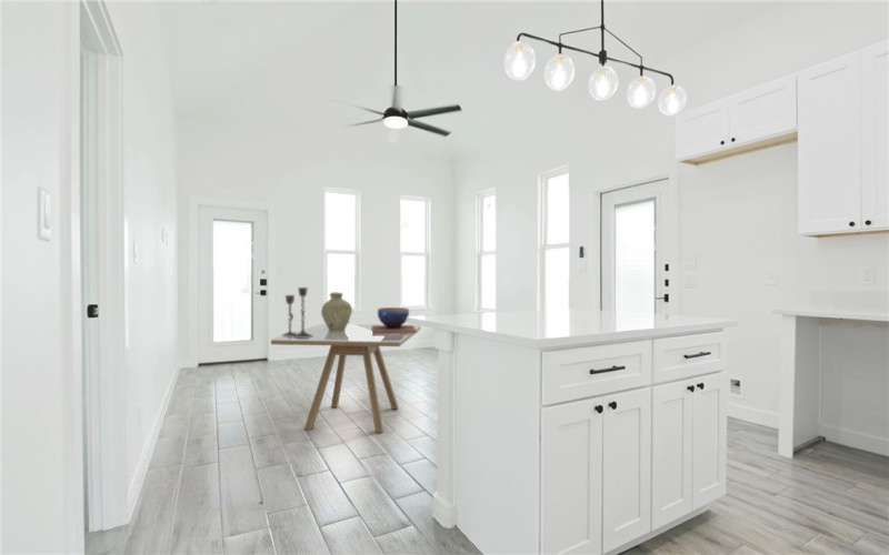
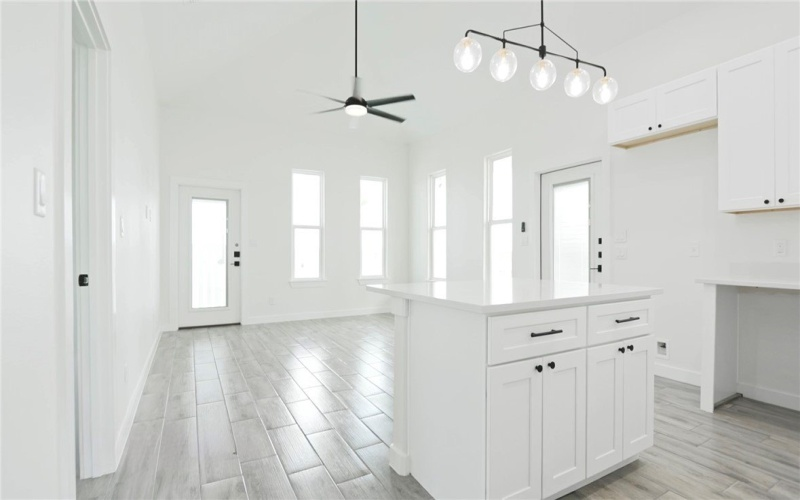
- candlestick [281,286,313,337]
- vase [320,292,353,331]
- decorative bowl [371,306,418,334]
- dining table [270,323,422,434]
